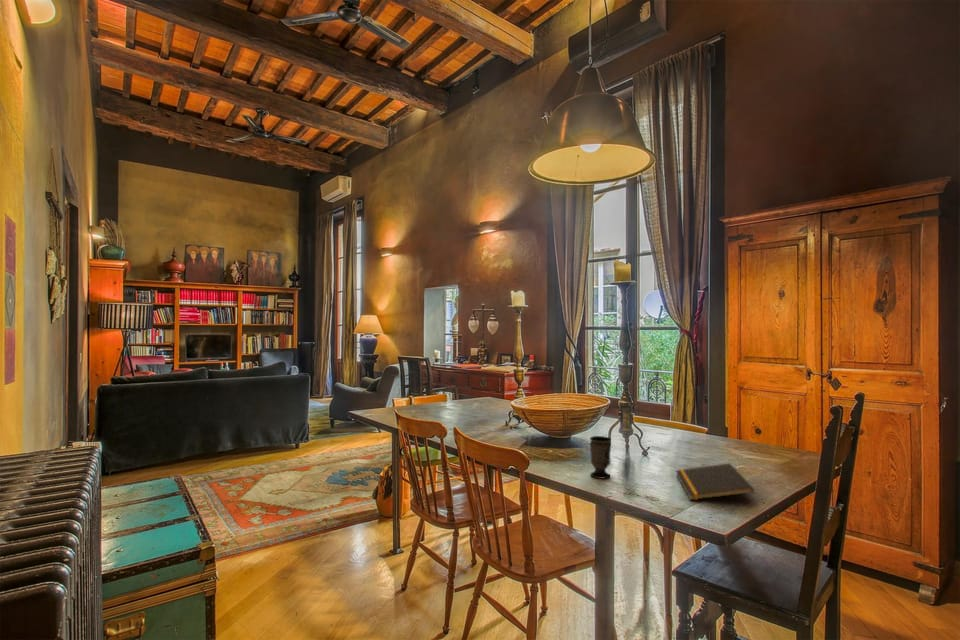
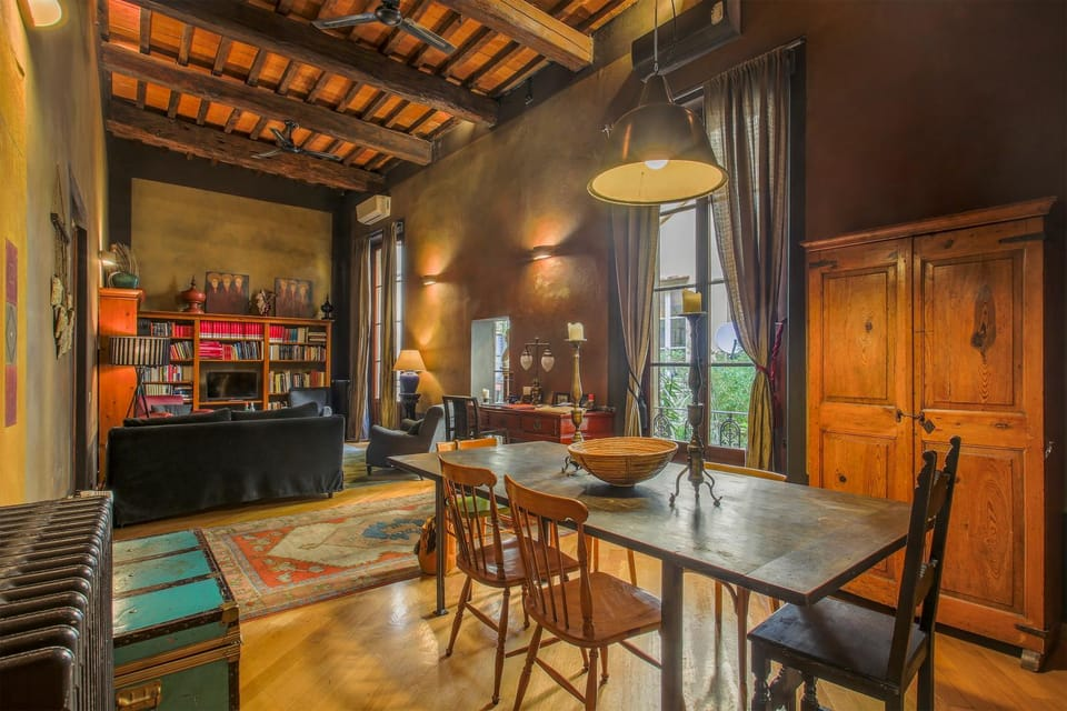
- cup [589,435,612,479]
- notepad [675,462,755,501]
